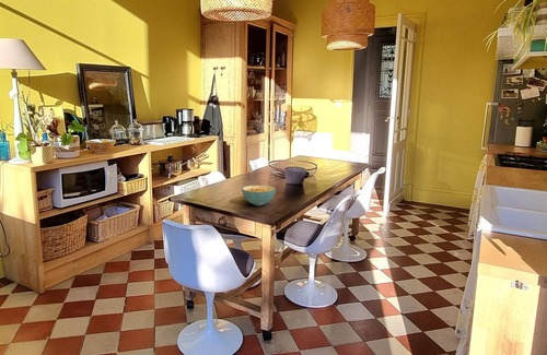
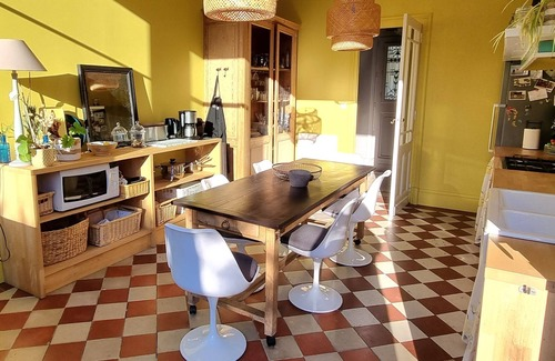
- cereal bowl [241,185,277,206]
